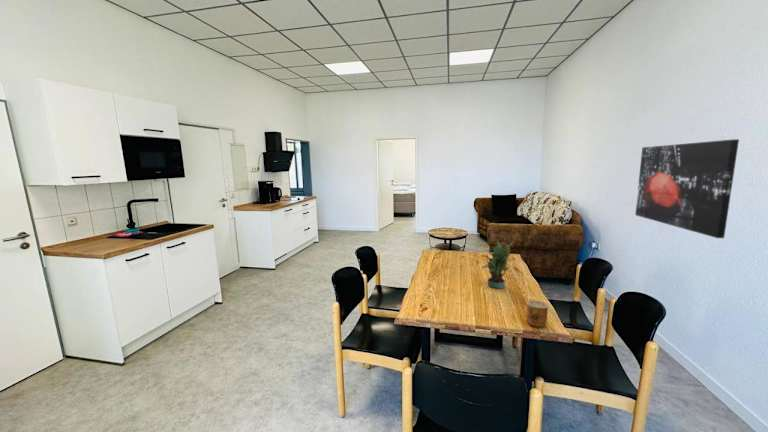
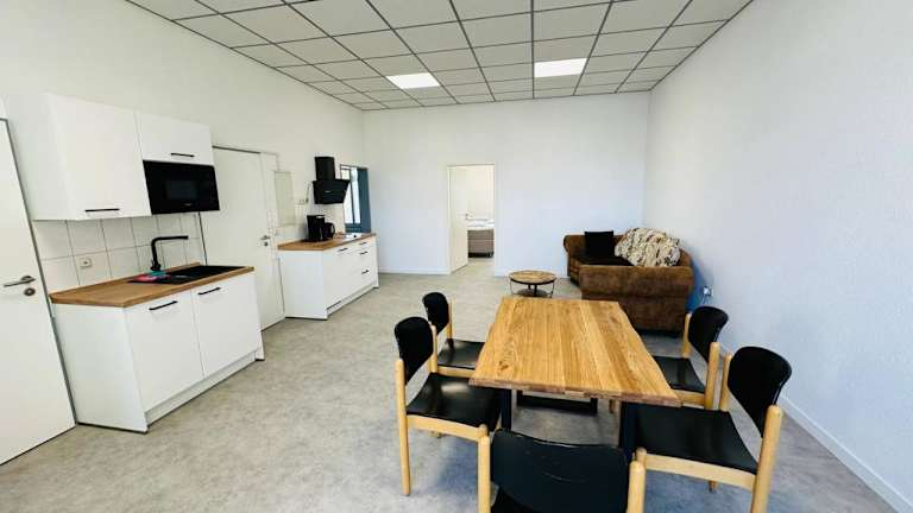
- potted plant [480,240,515,290]
- cup [526,299,550,328]
- wall art [634,138,740,239]
